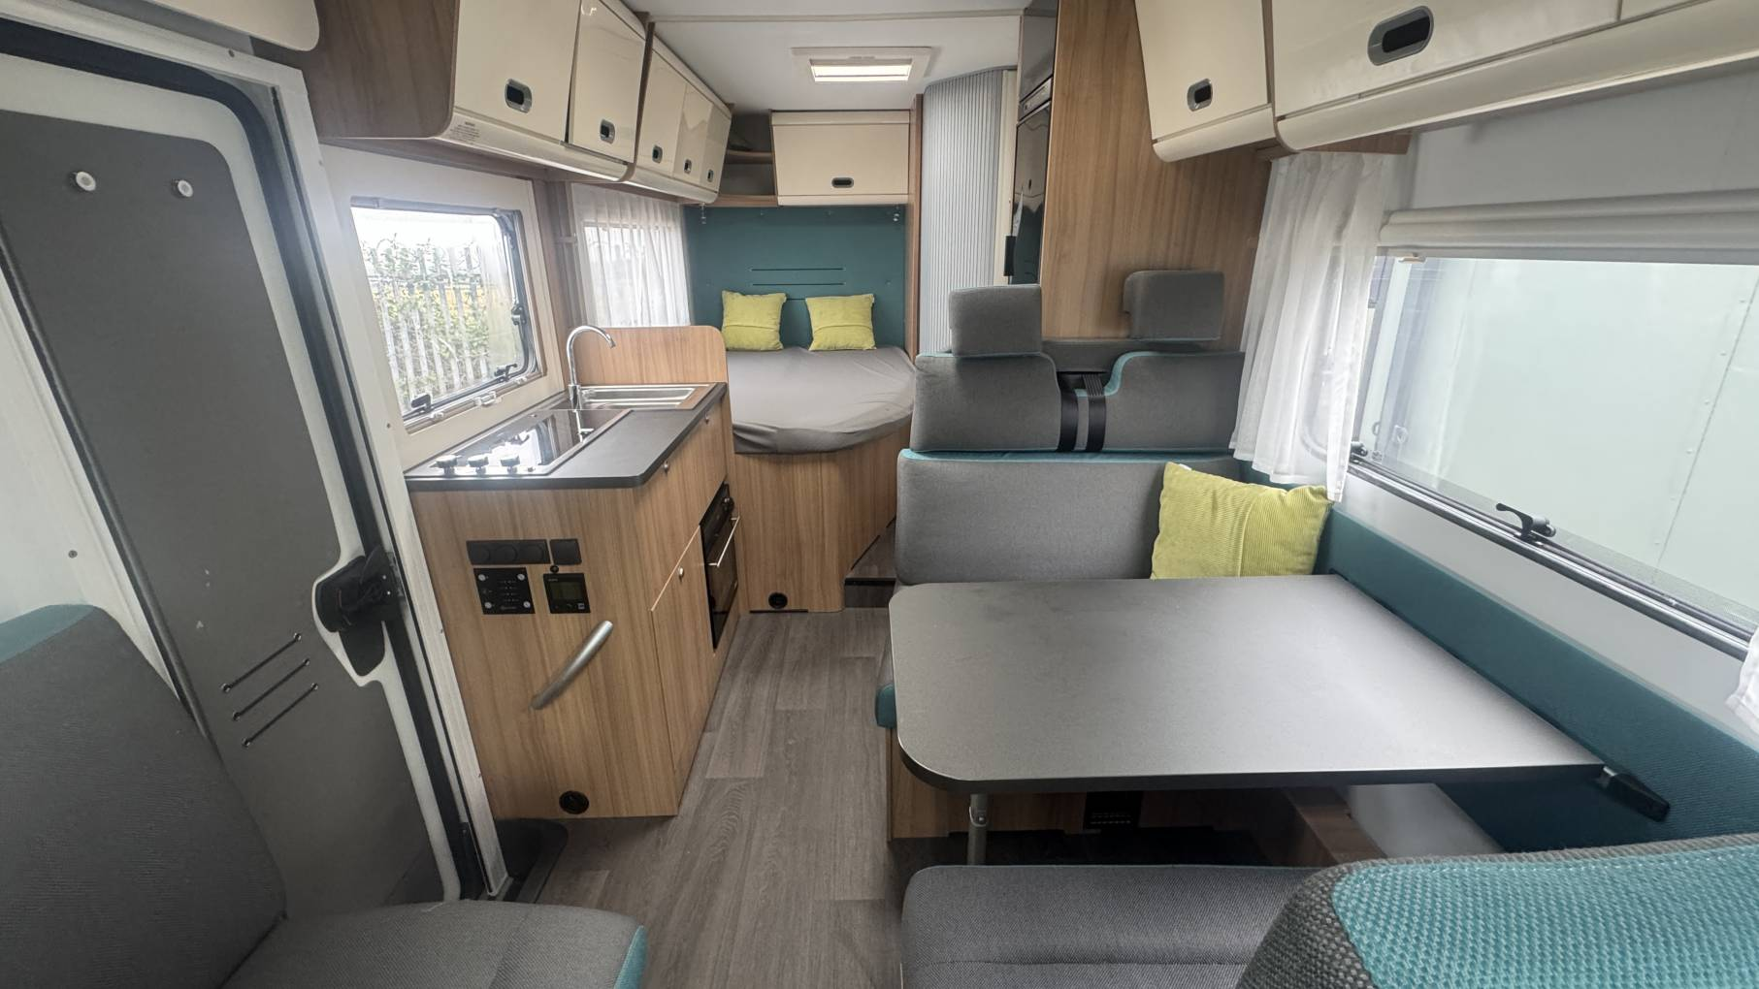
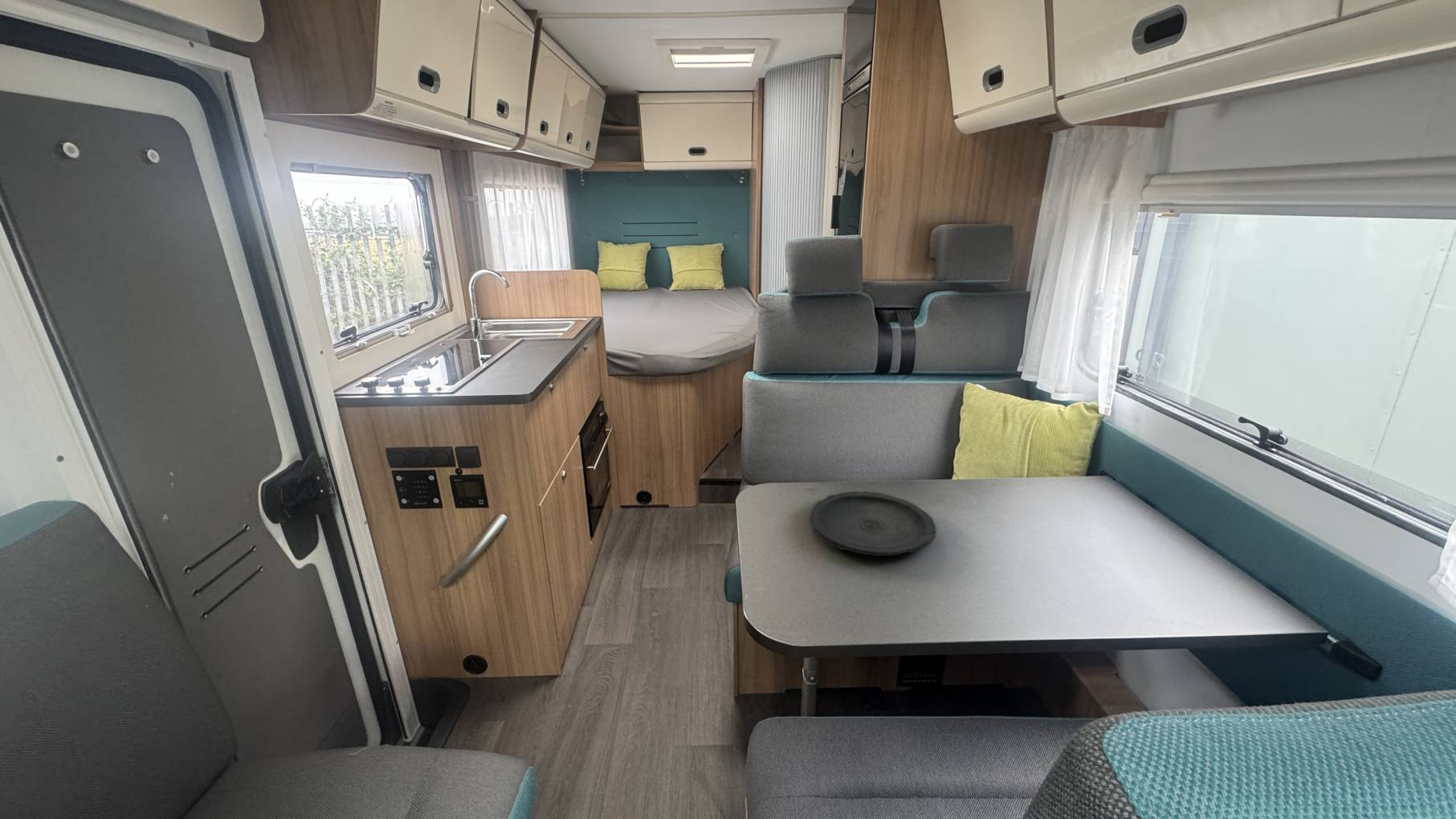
+ plate [809,491,937,557]
